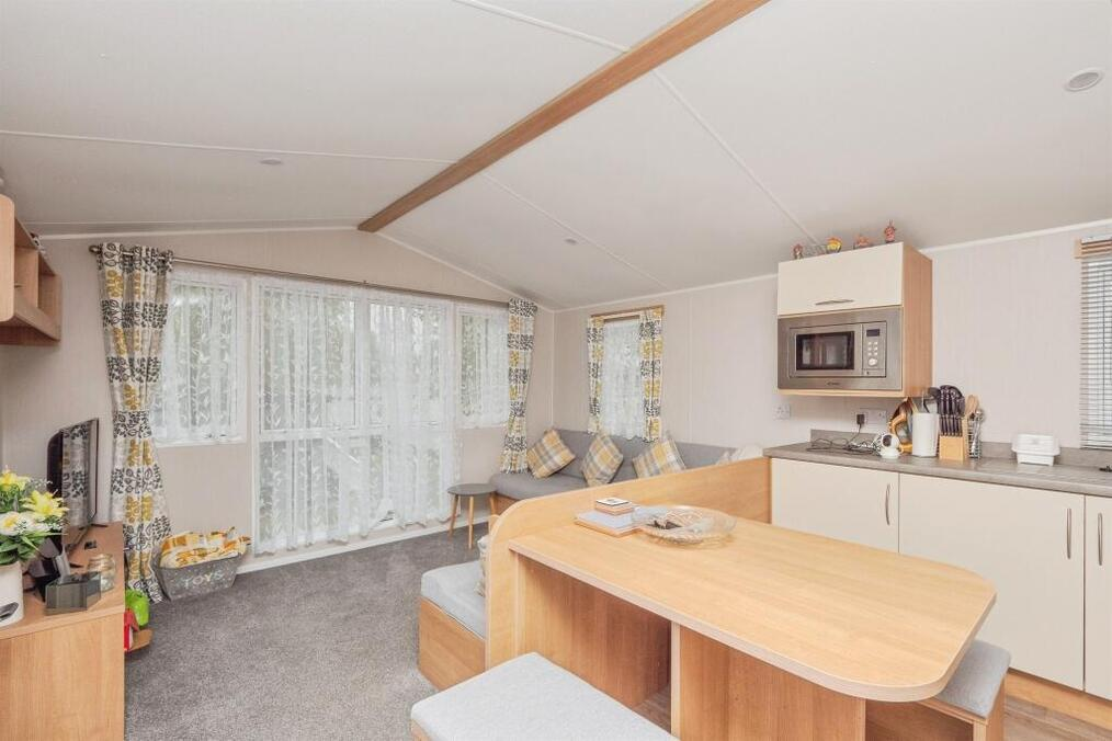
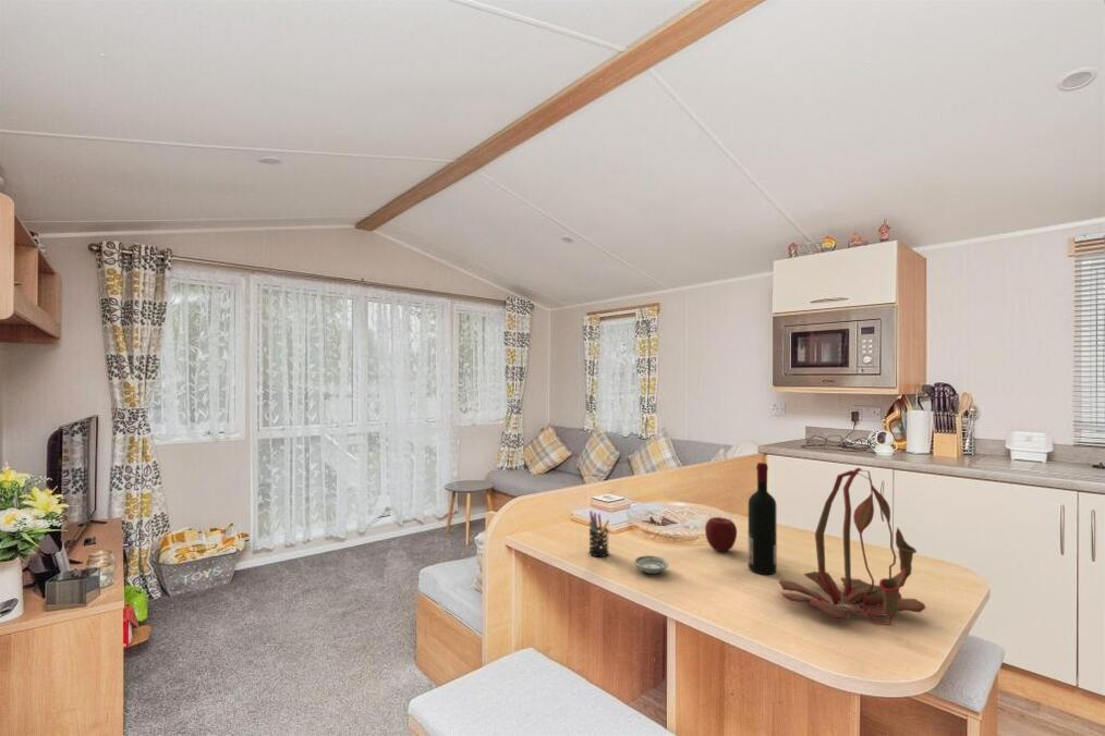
+ pen holder [587,510,610,557]
+ plant [778,467,926,626]
+ apple [704,516,738,552]
+ alcohol [748,462,778,575]
+ saucer [633,554,670,575]
